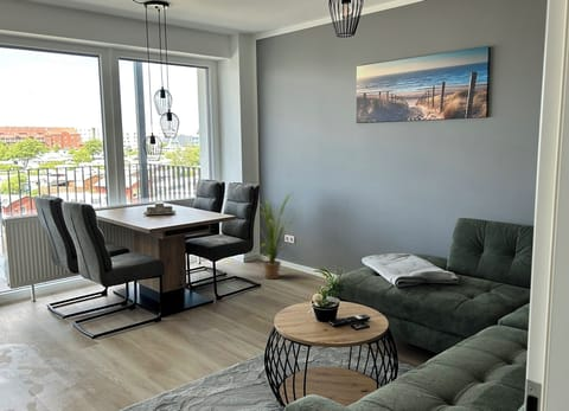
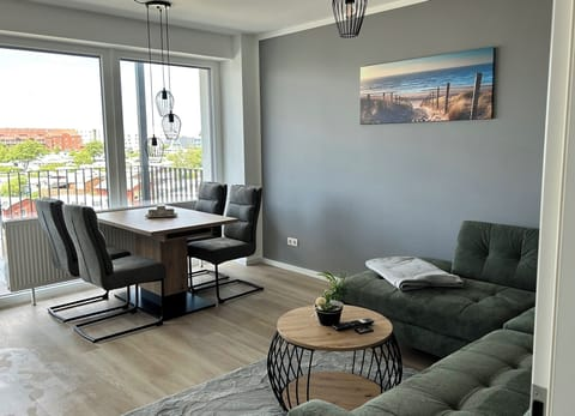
- house plant [256,192,299,280]
